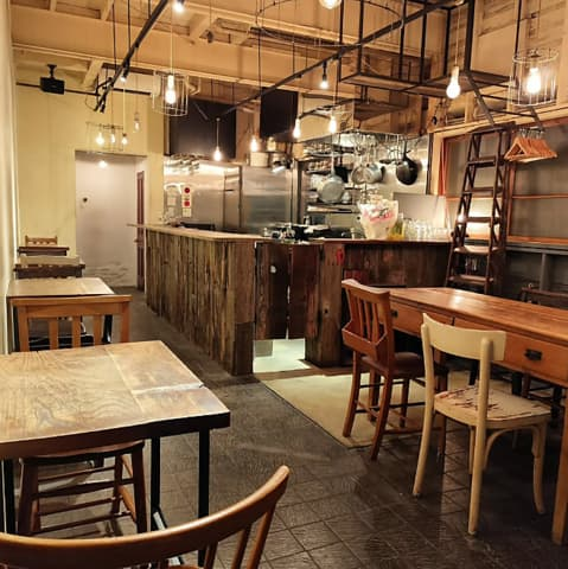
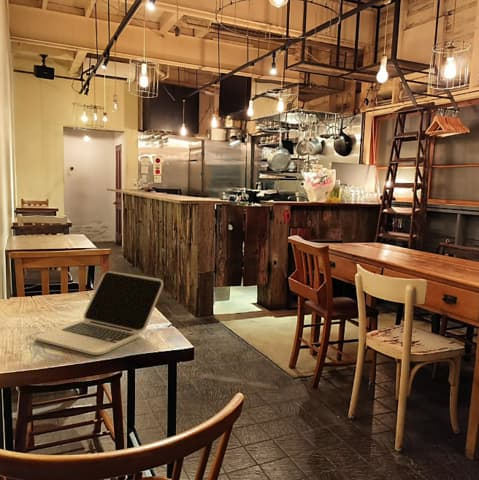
+ laptop [35,270,164,356]
